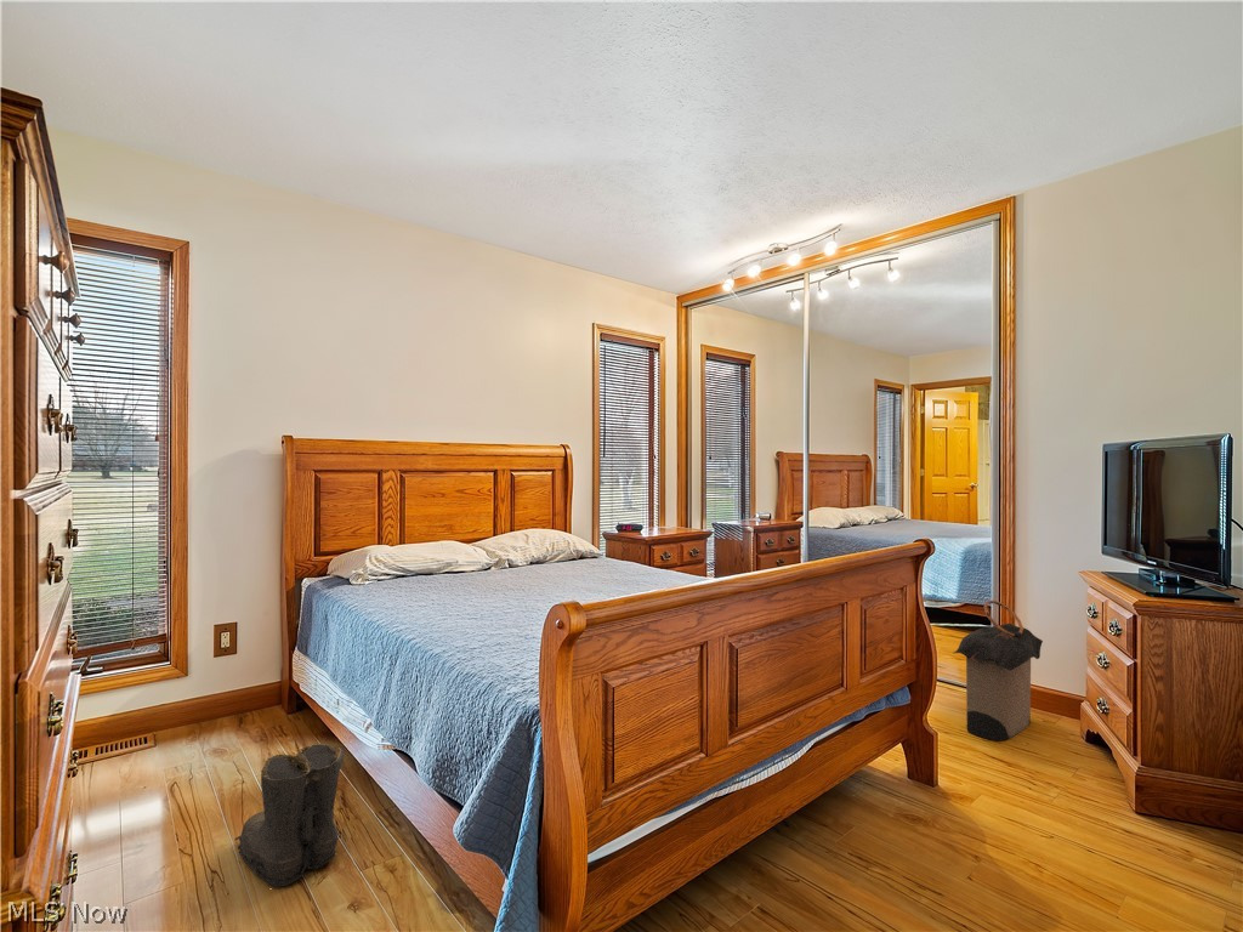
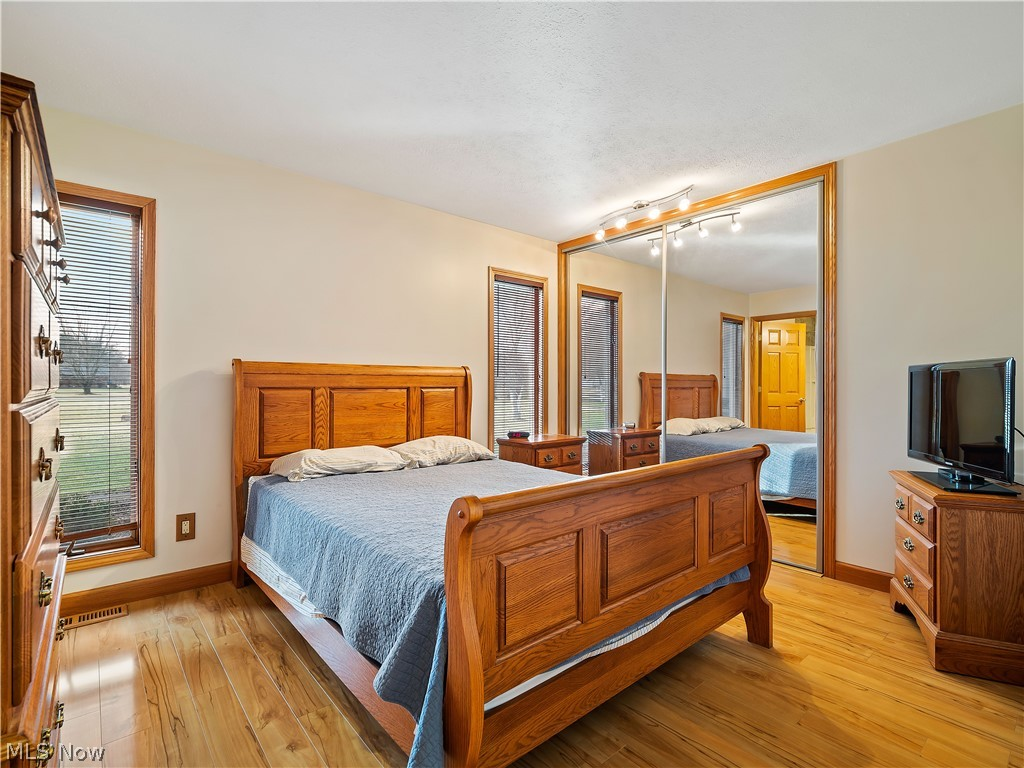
- boots [233,743,345,888]
- laundry hamper [953,599,1044,743]
